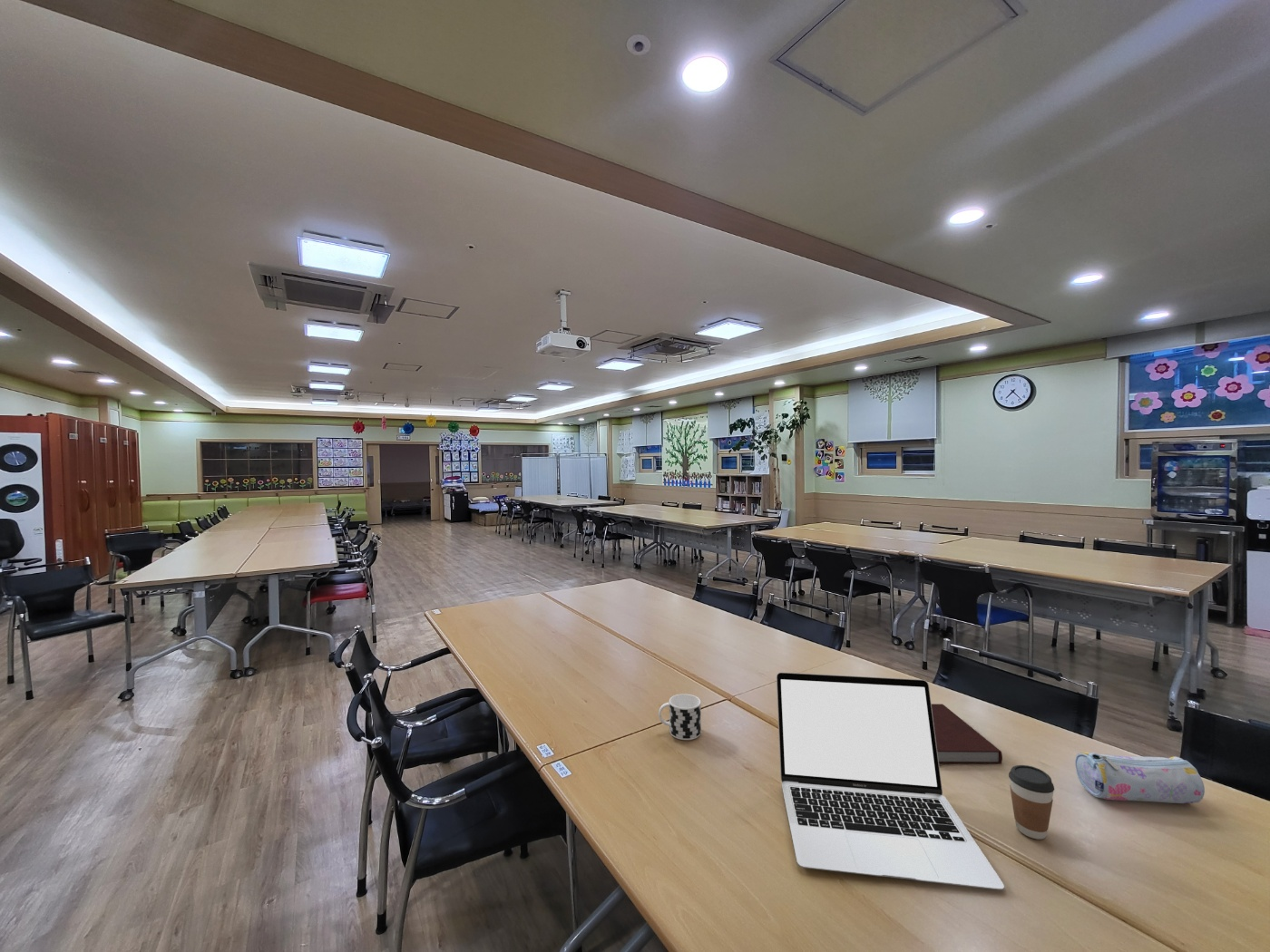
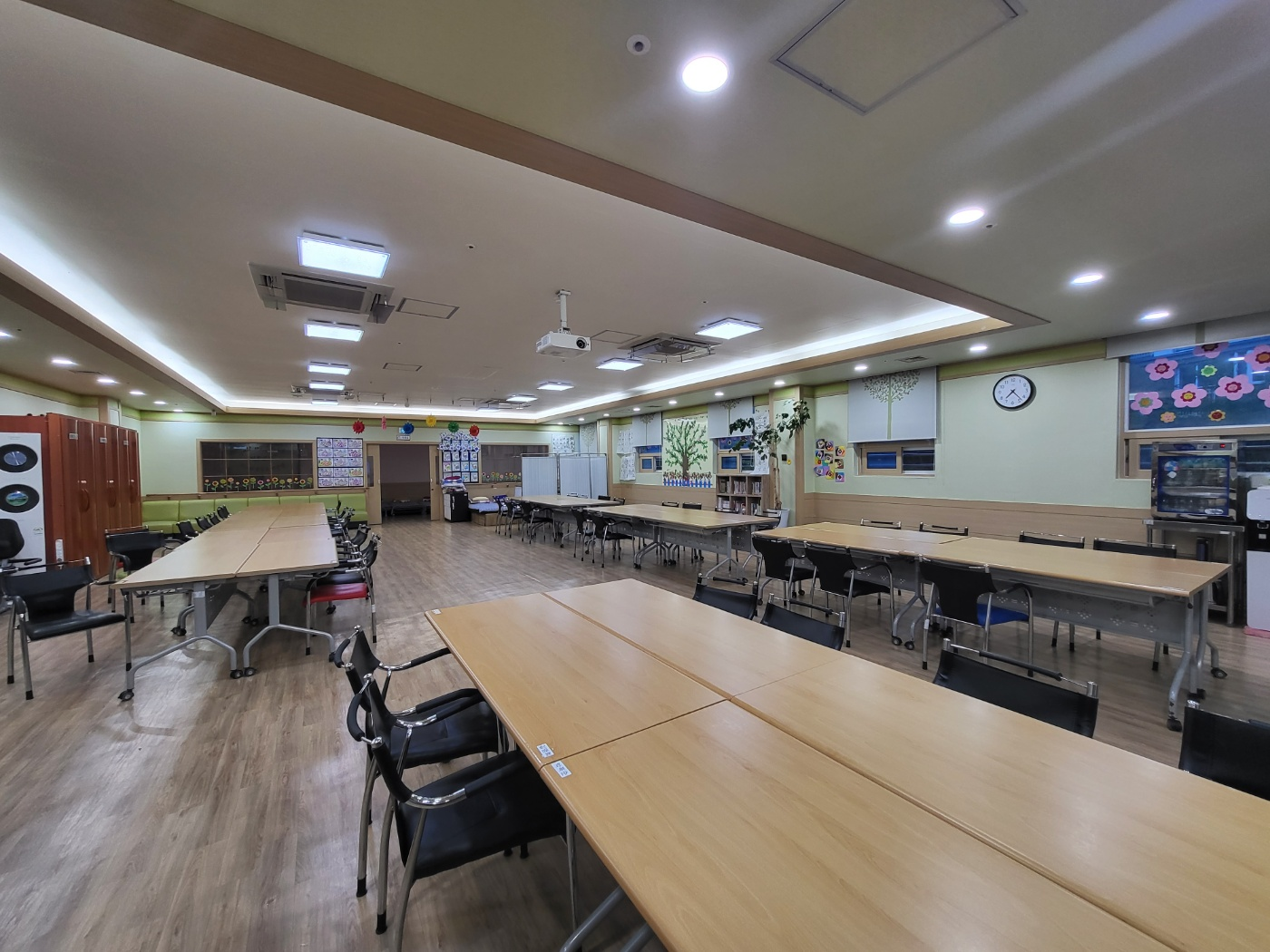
- laptop [776,672,1005,890]
- coffee cup [1008,764,1055,840]
- notebook [931,703,1003,764]
- cup [658,693,702,741]
- pencil case [1074,751,1206,804]
